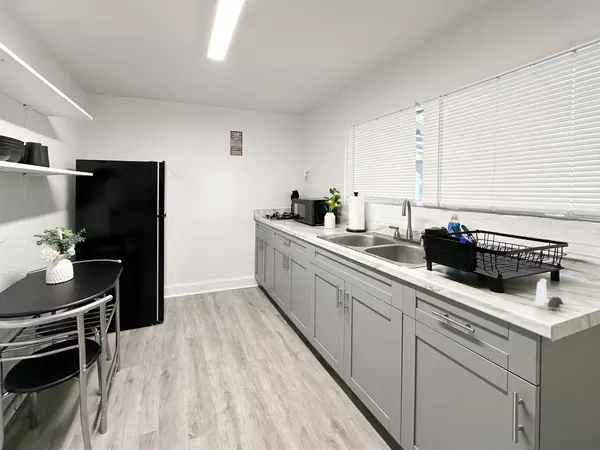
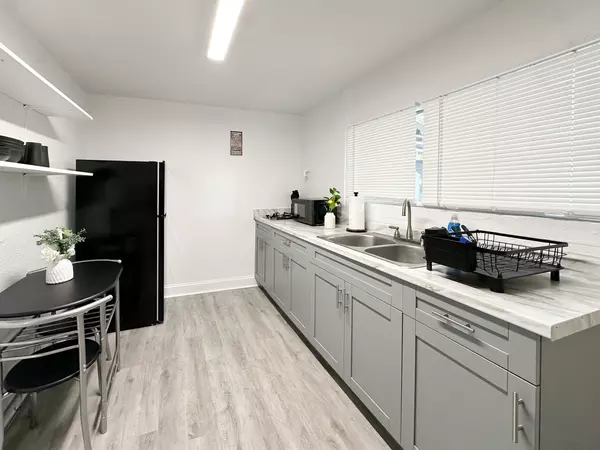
- salt and pepper shaker set [533,278,564,310]
